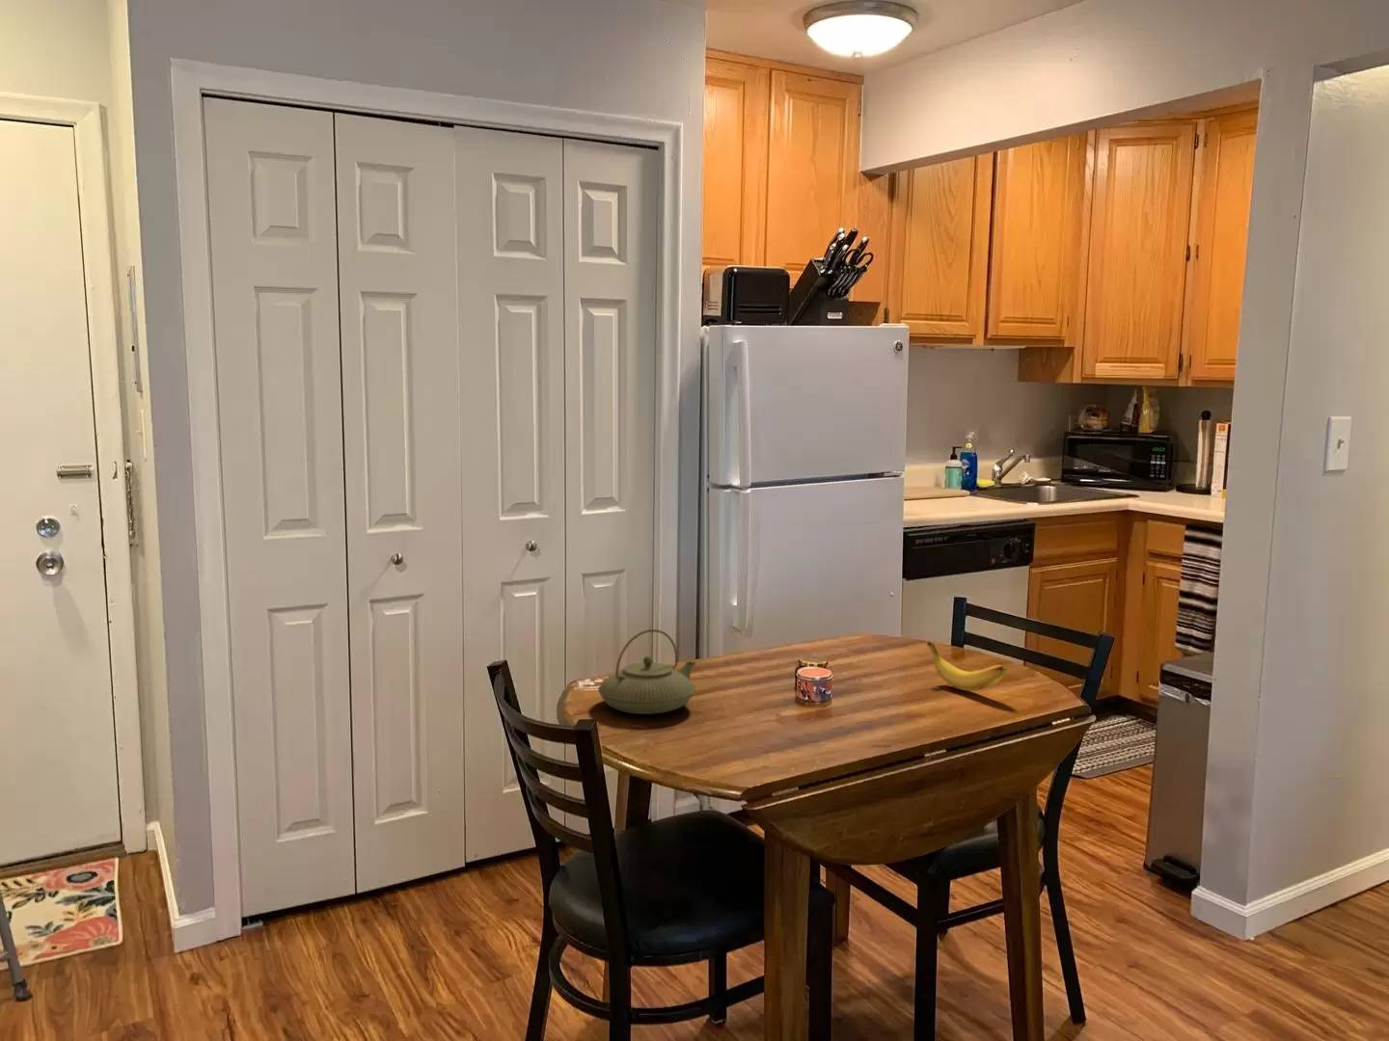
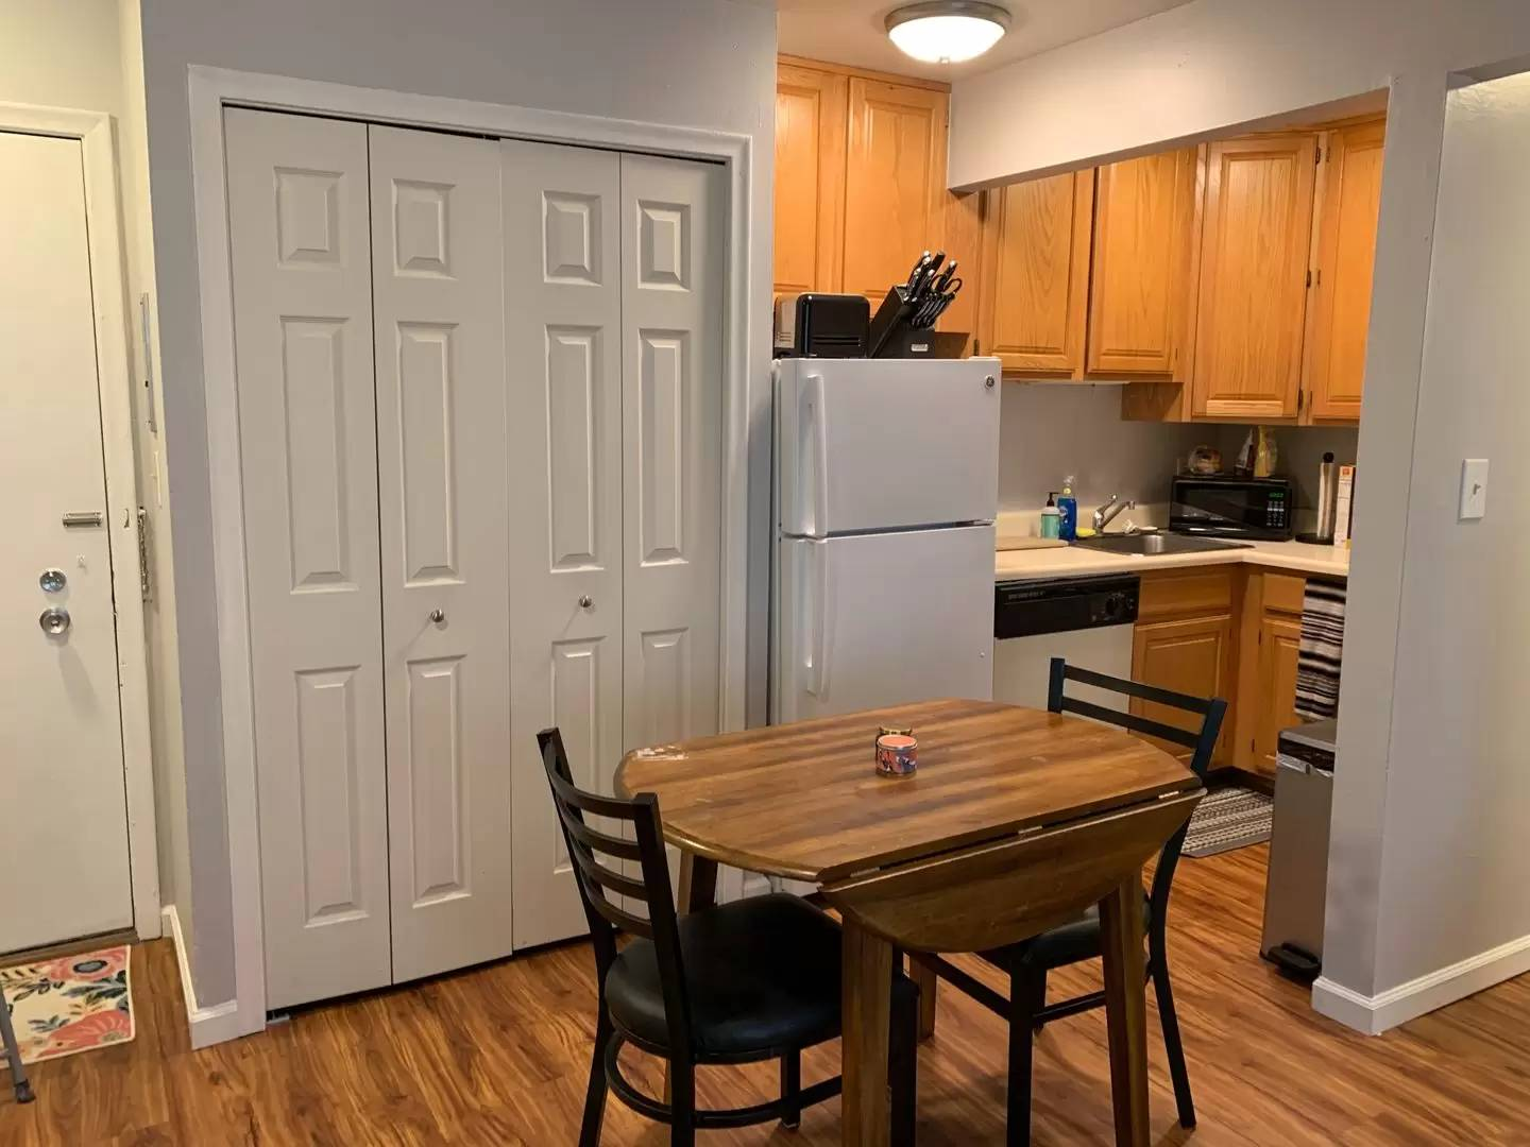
- banana [926,641,1008,692]
- teapot [597,629,698,715]
